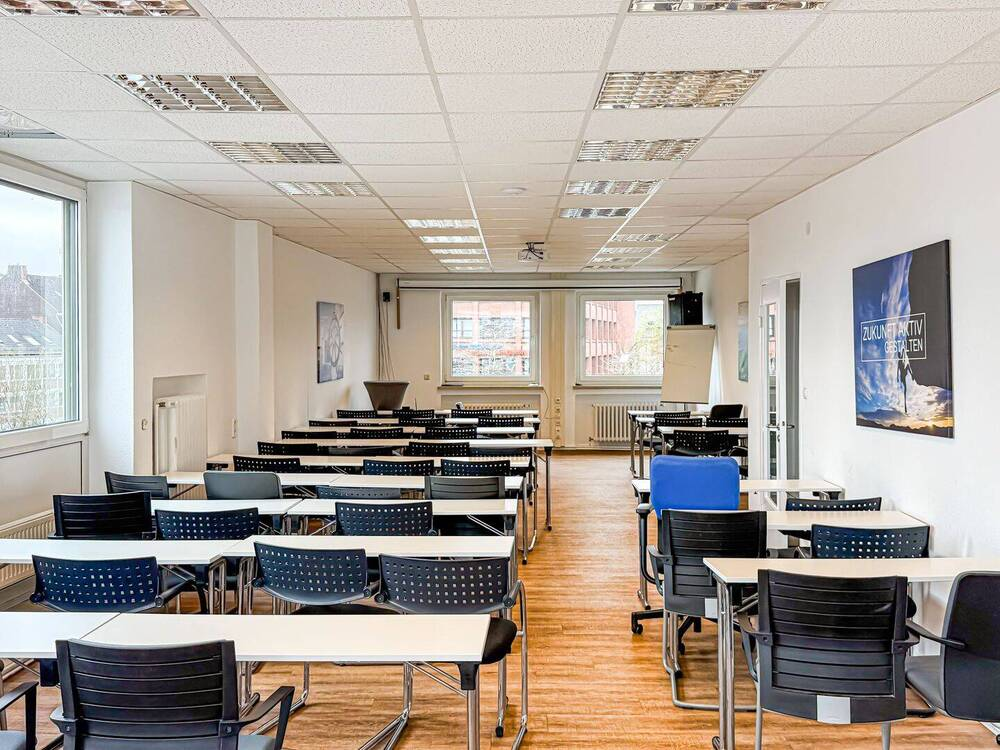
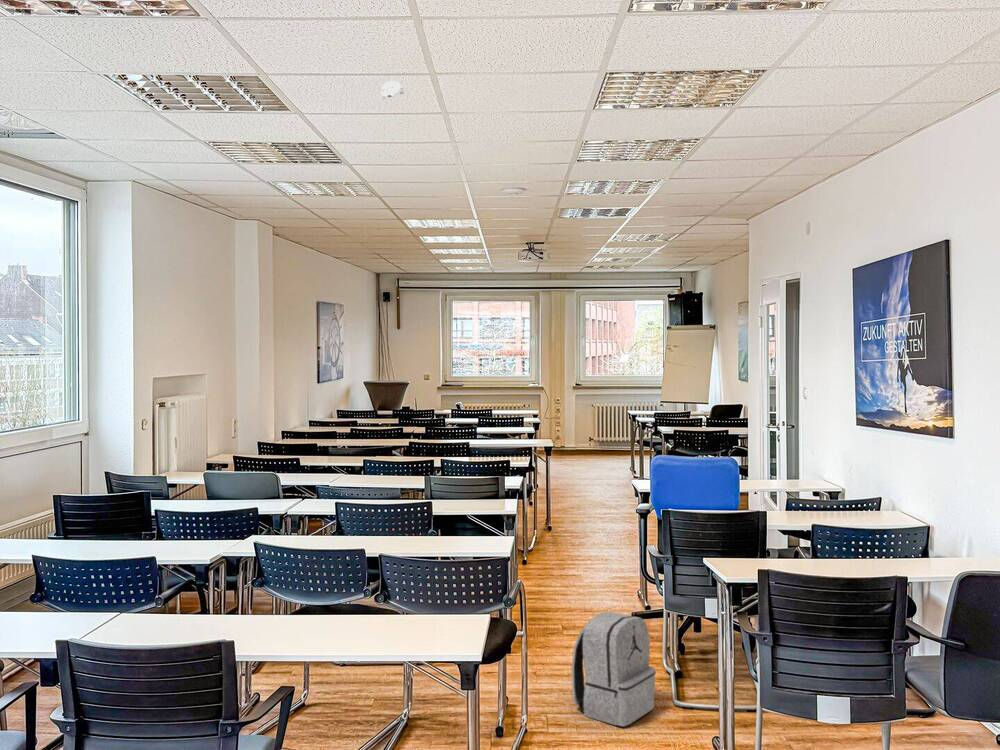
+ backpack [571,611,657,727]
+ smoke detector [380,80,405,100]
